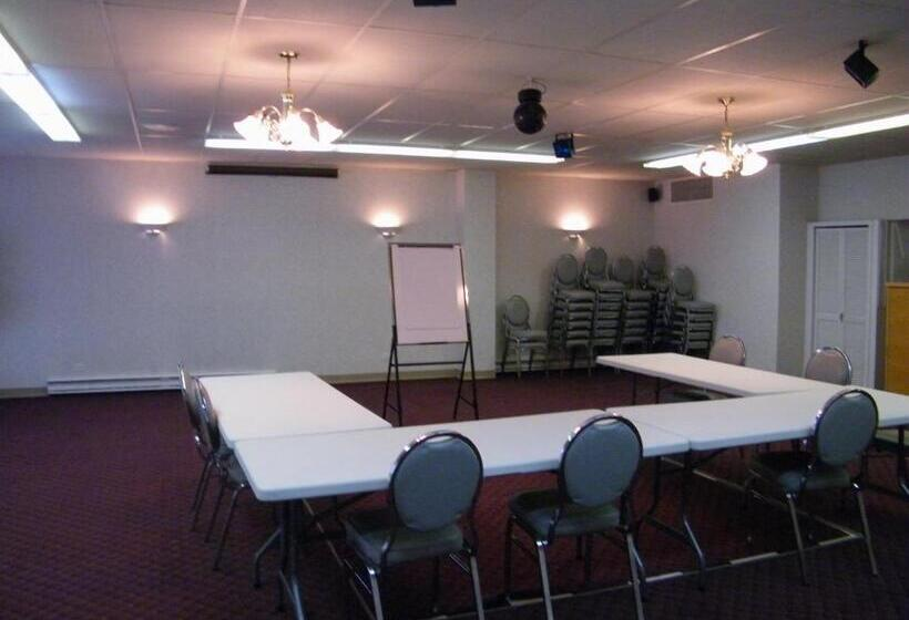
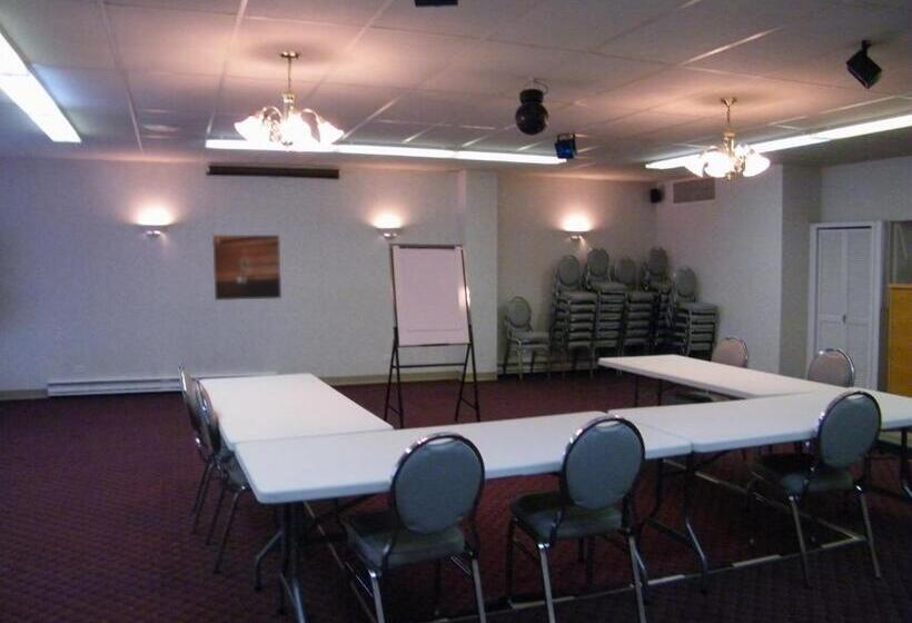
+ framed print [211,234,282,301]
